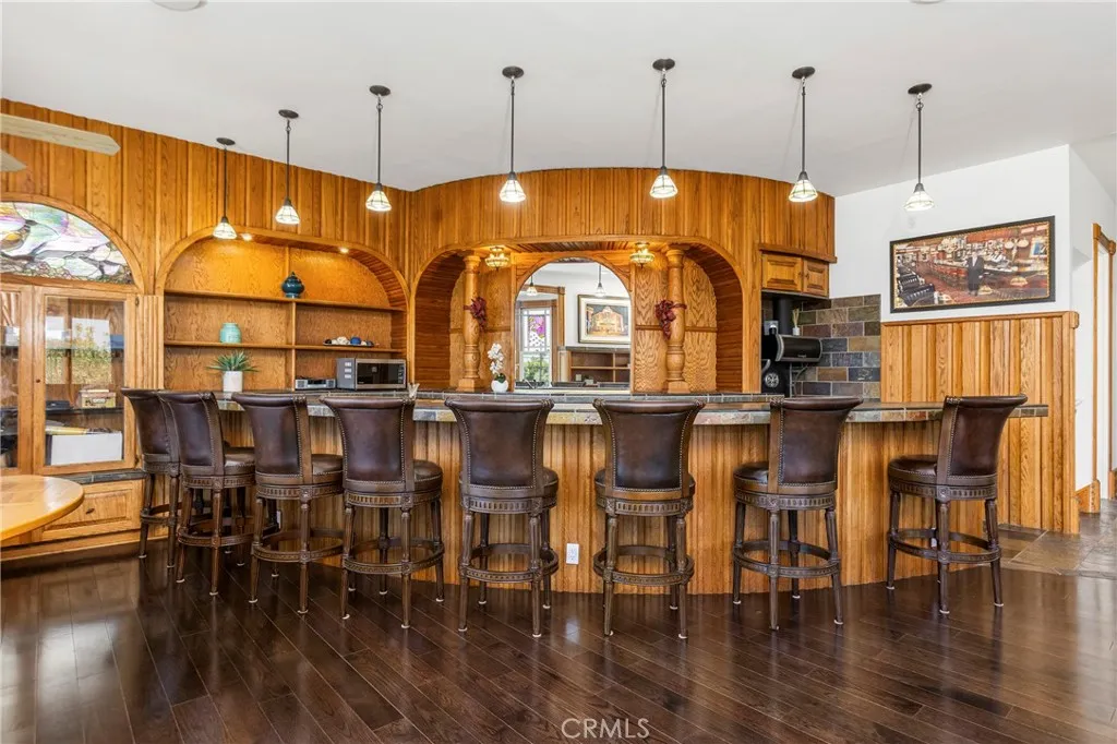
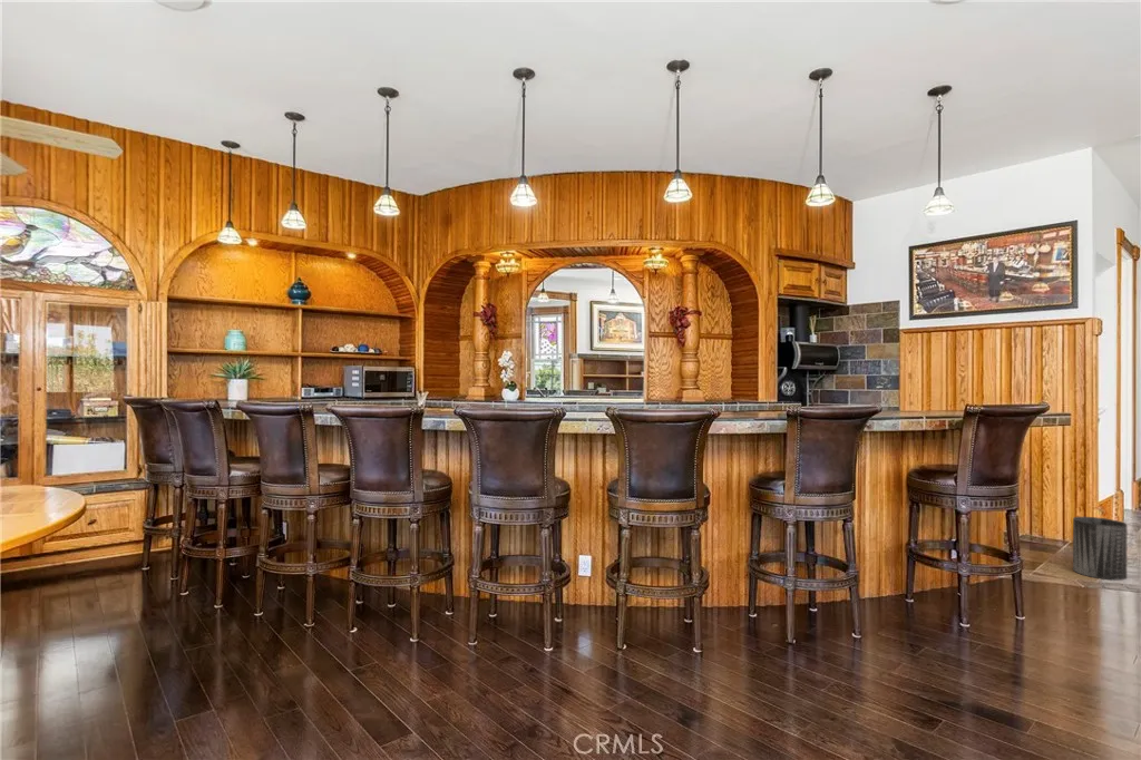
+ trash can [1072,516,1129,581]
